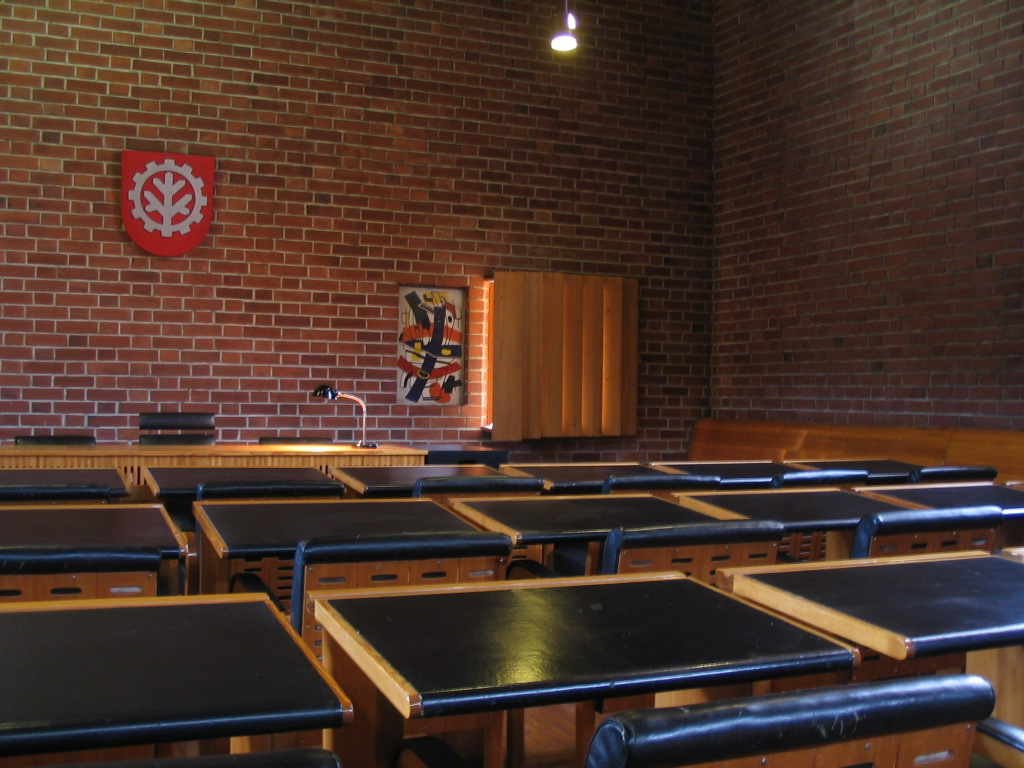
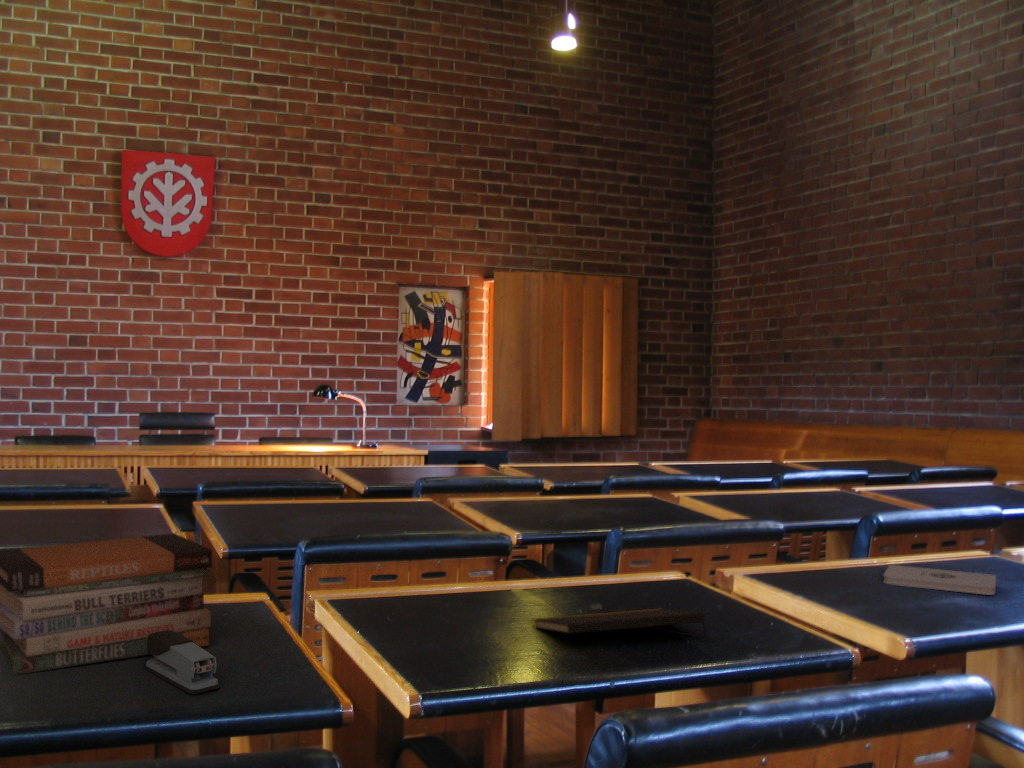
+ notepad [531,608,708,642]
+ notepad [882,564,997,596]
+ book stack [0,532,213,676]
+ stapler [143,630,221,695]
